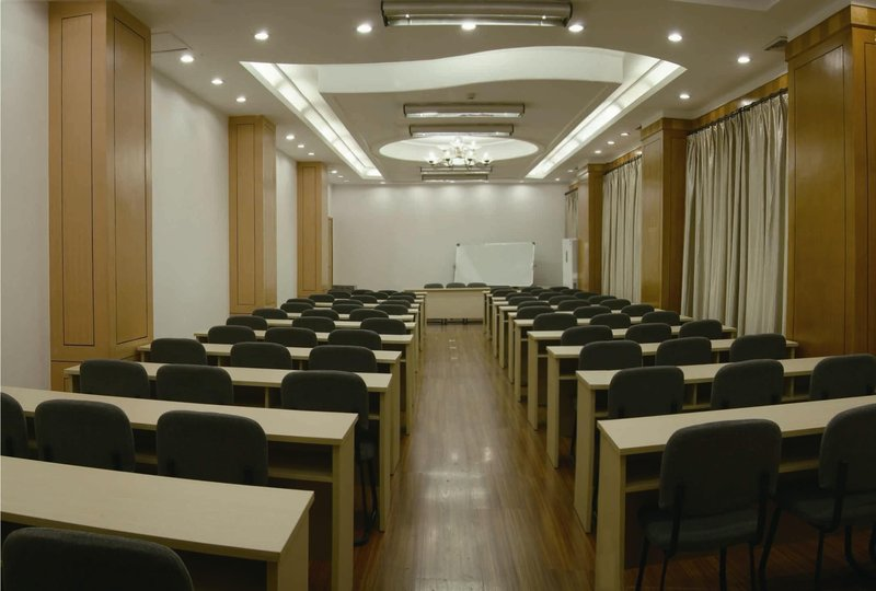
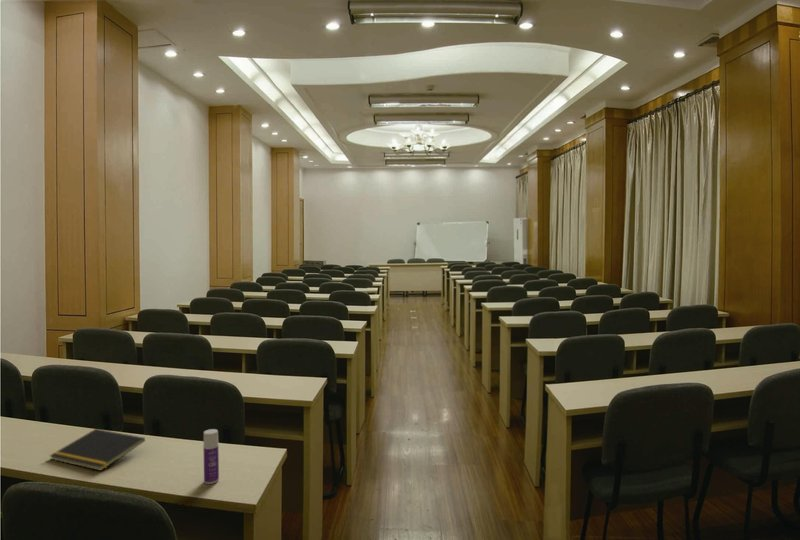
+ notepad [49,428,146,472]
+ bottle [202,428,220,485]
